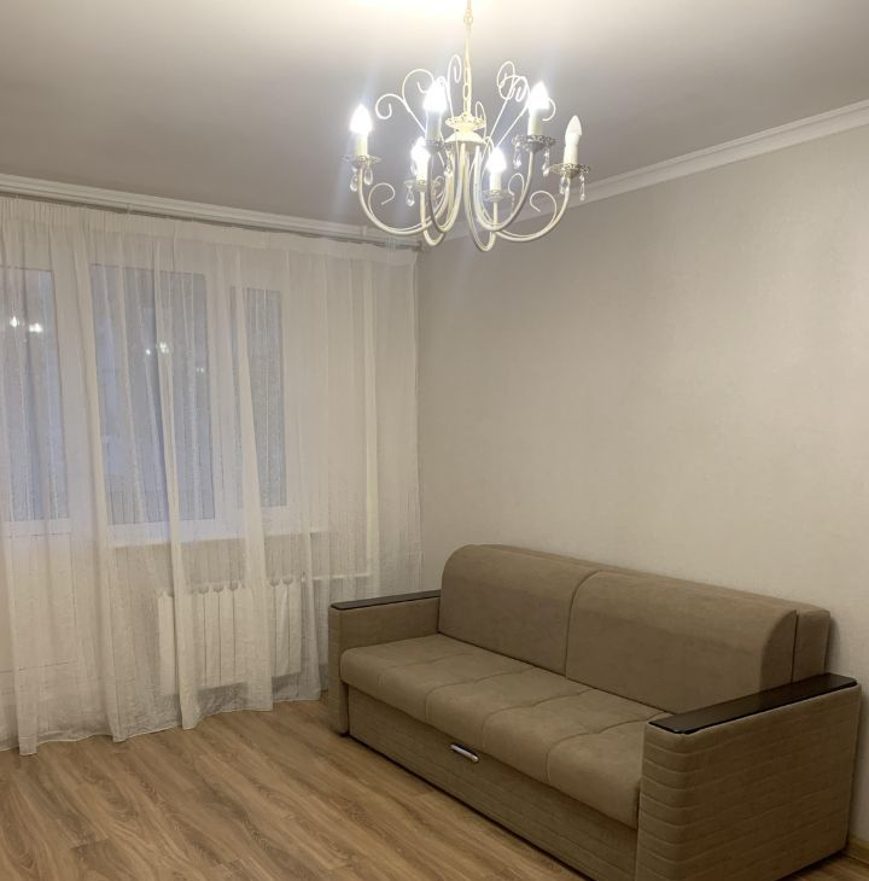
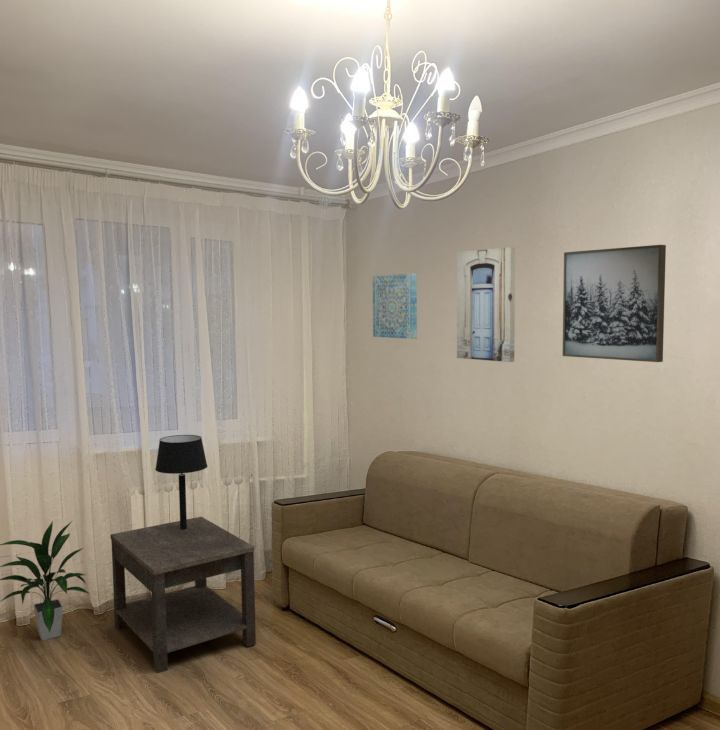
+ side table [109,516,257,674]
+ wall art [562,244,667,363]
+ wall art [372,272,418,340]
+ table lamp [154,434,208,530]
+ wall art [456,246,516,363]
+ indoor plant [0,519,91,641]
